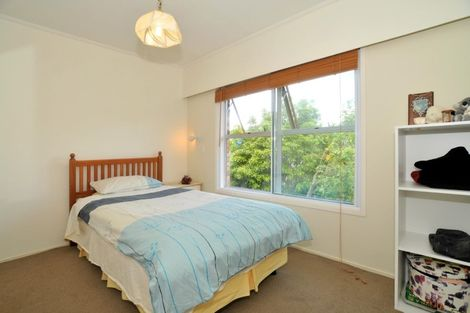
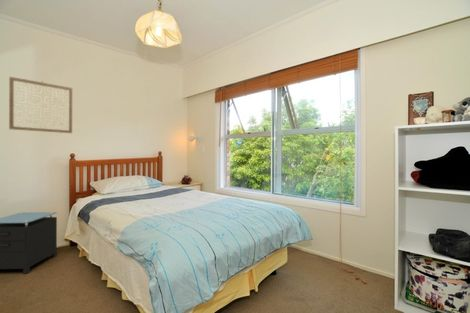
+ nightstand [0,211,58,275]
+ wall art [8,76,73,134]
